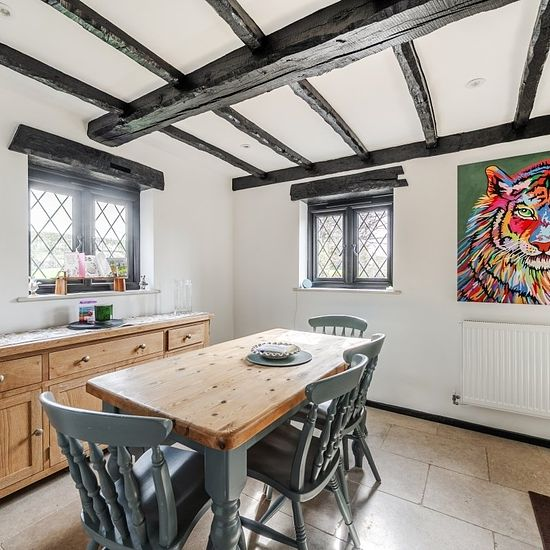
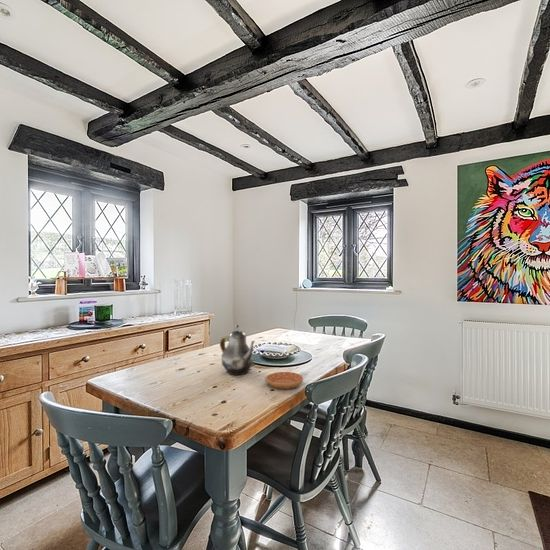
+ saucer [265,371,304,390]
+ teapot [219,324,256,376]
